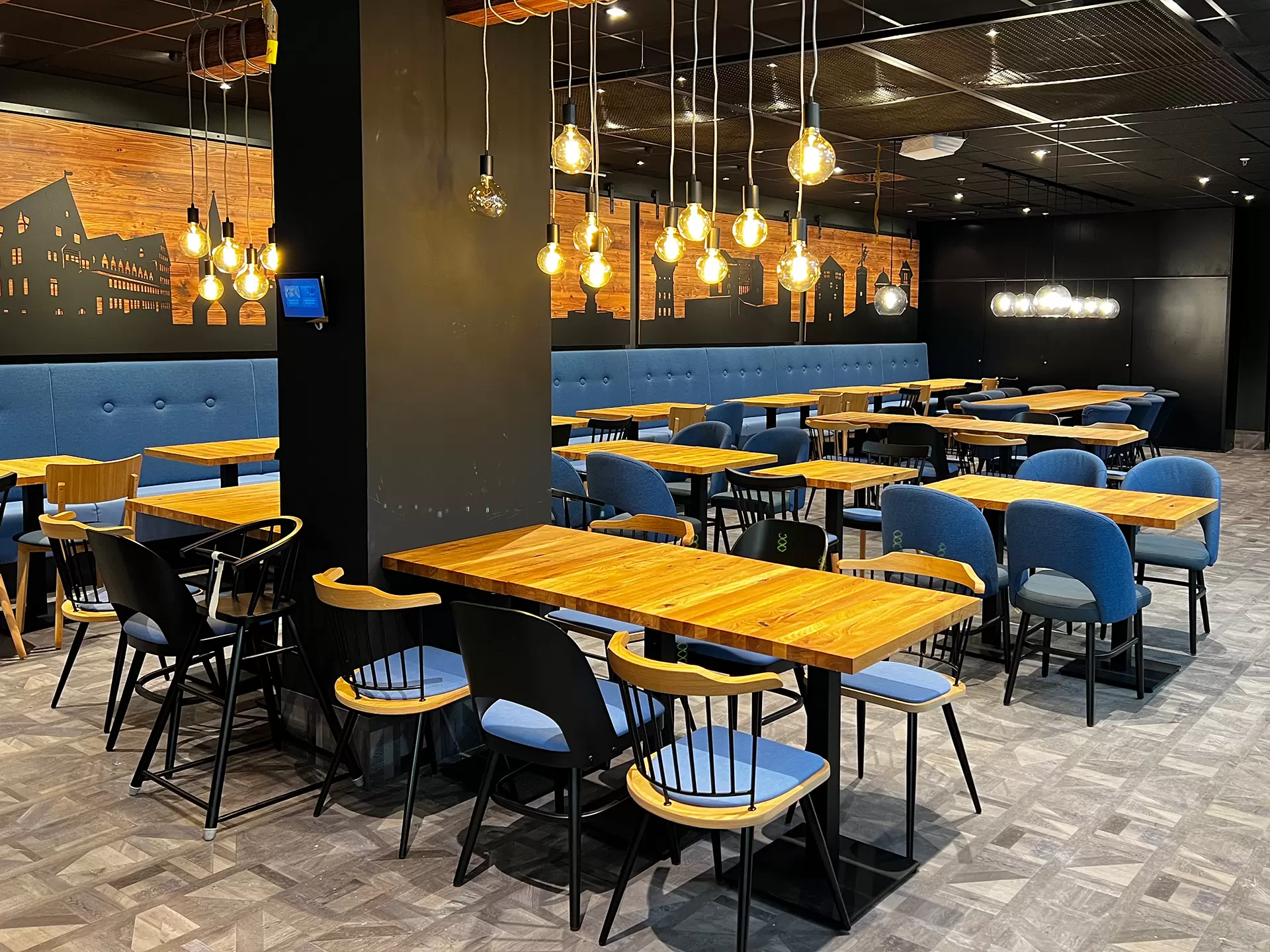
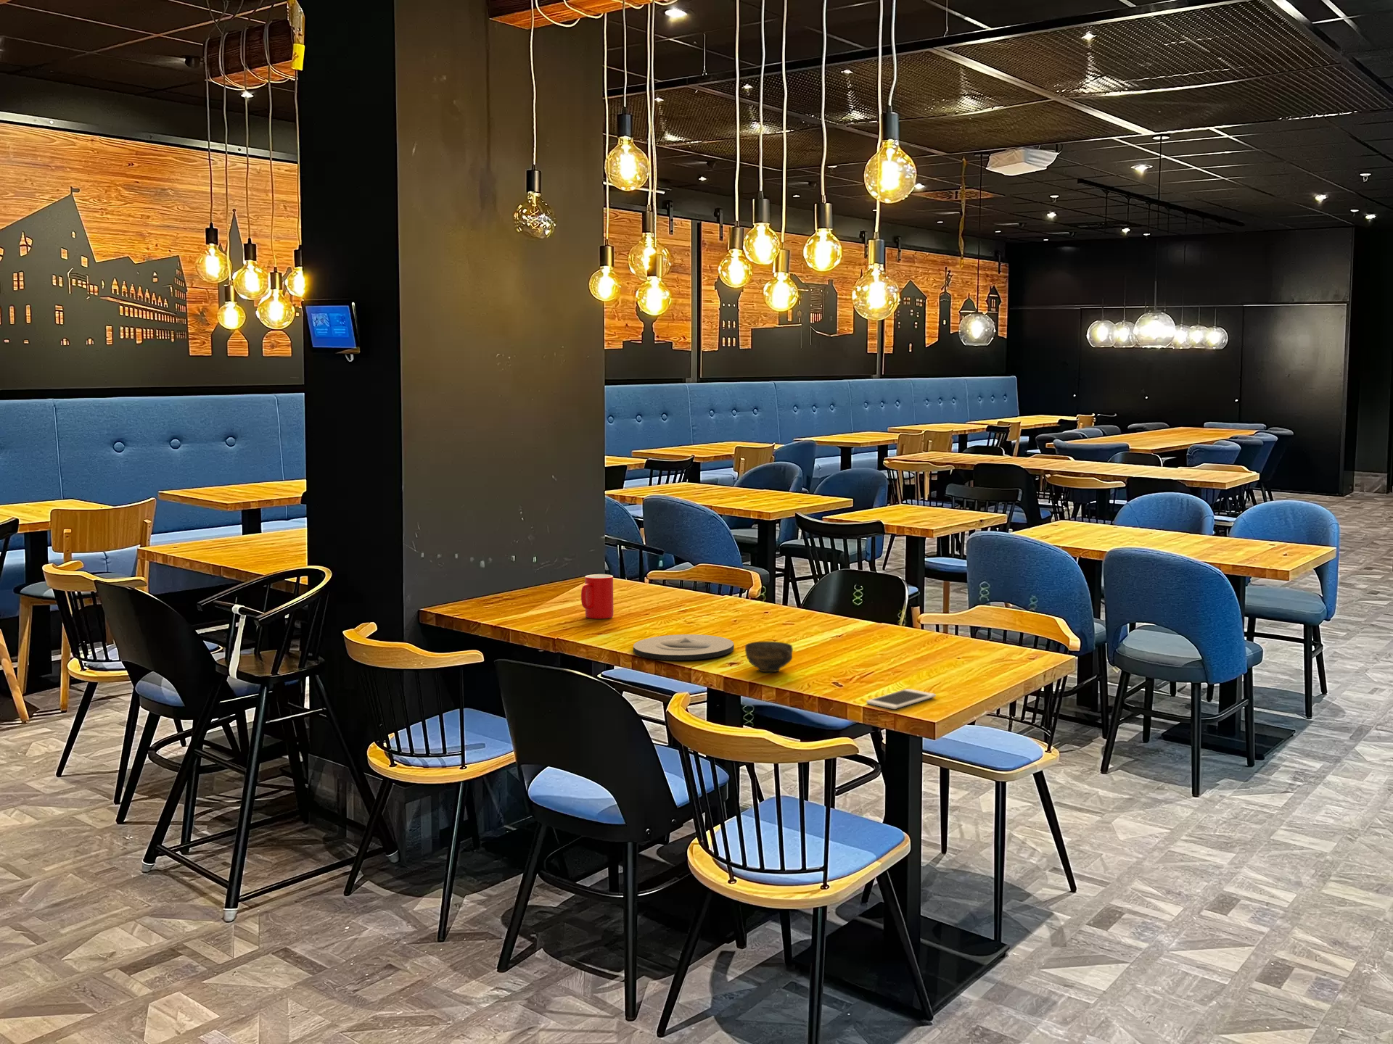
+ cup [745,640,794,673]
+ cell phone [865,688,937,710]
+ plate [633,634,735,661]
+ cup [580,574,614,620]
